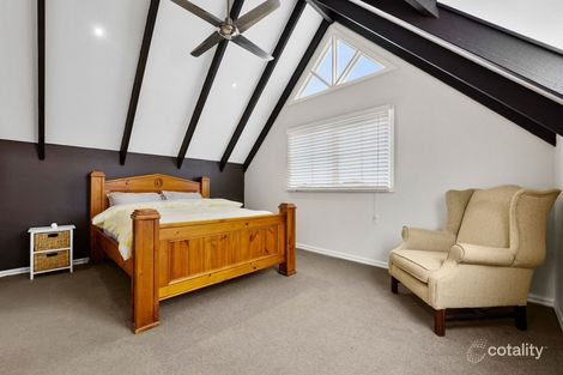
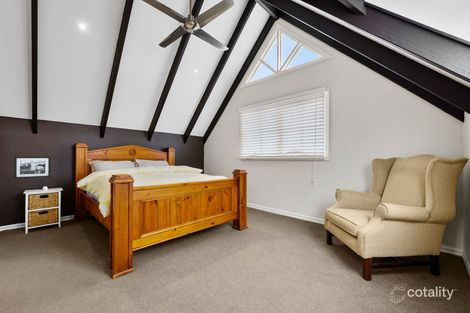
+ picture frame [13,156,51,180]
